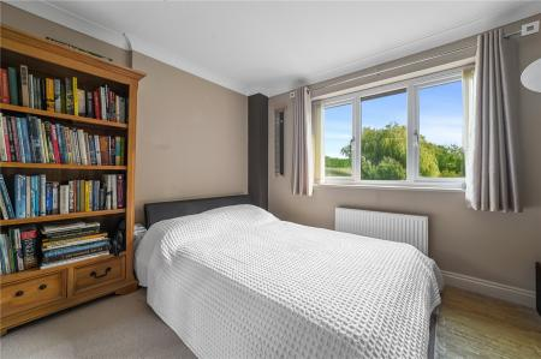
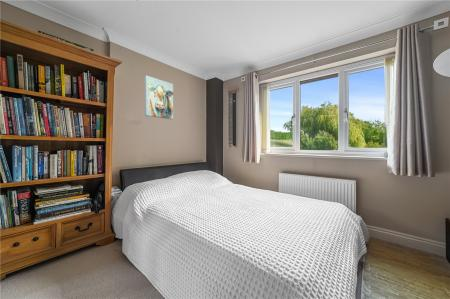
+ wall art [144,75,174,120]
